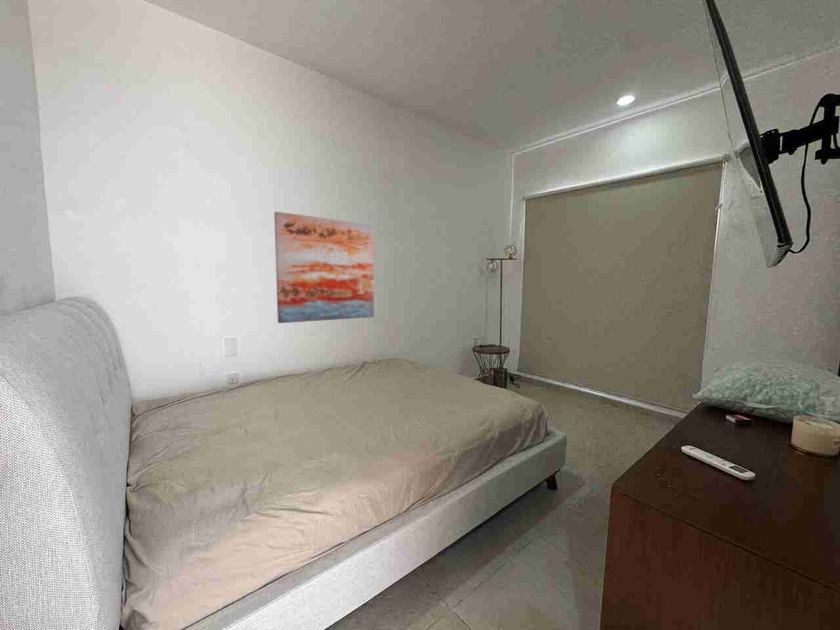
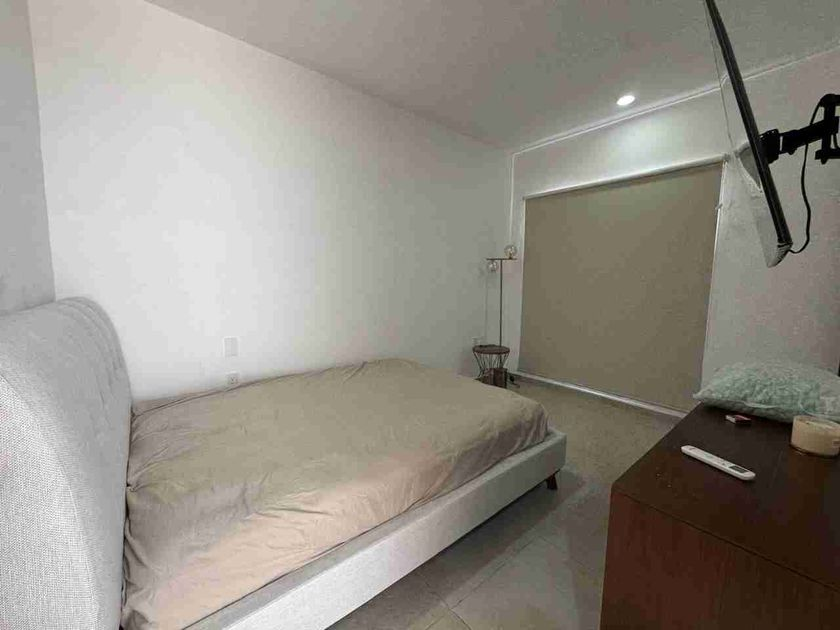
- wall art [273,210,375,324]
